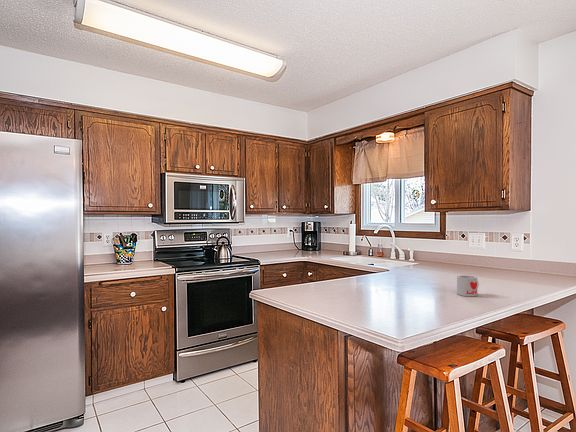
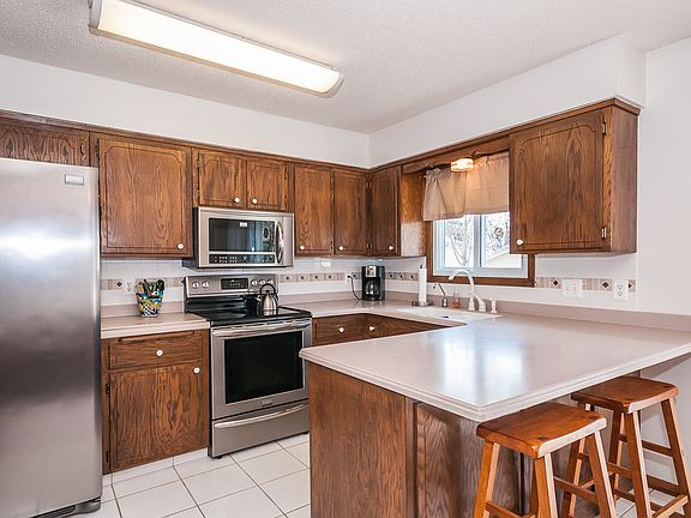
- mug [456,274,480,297]
